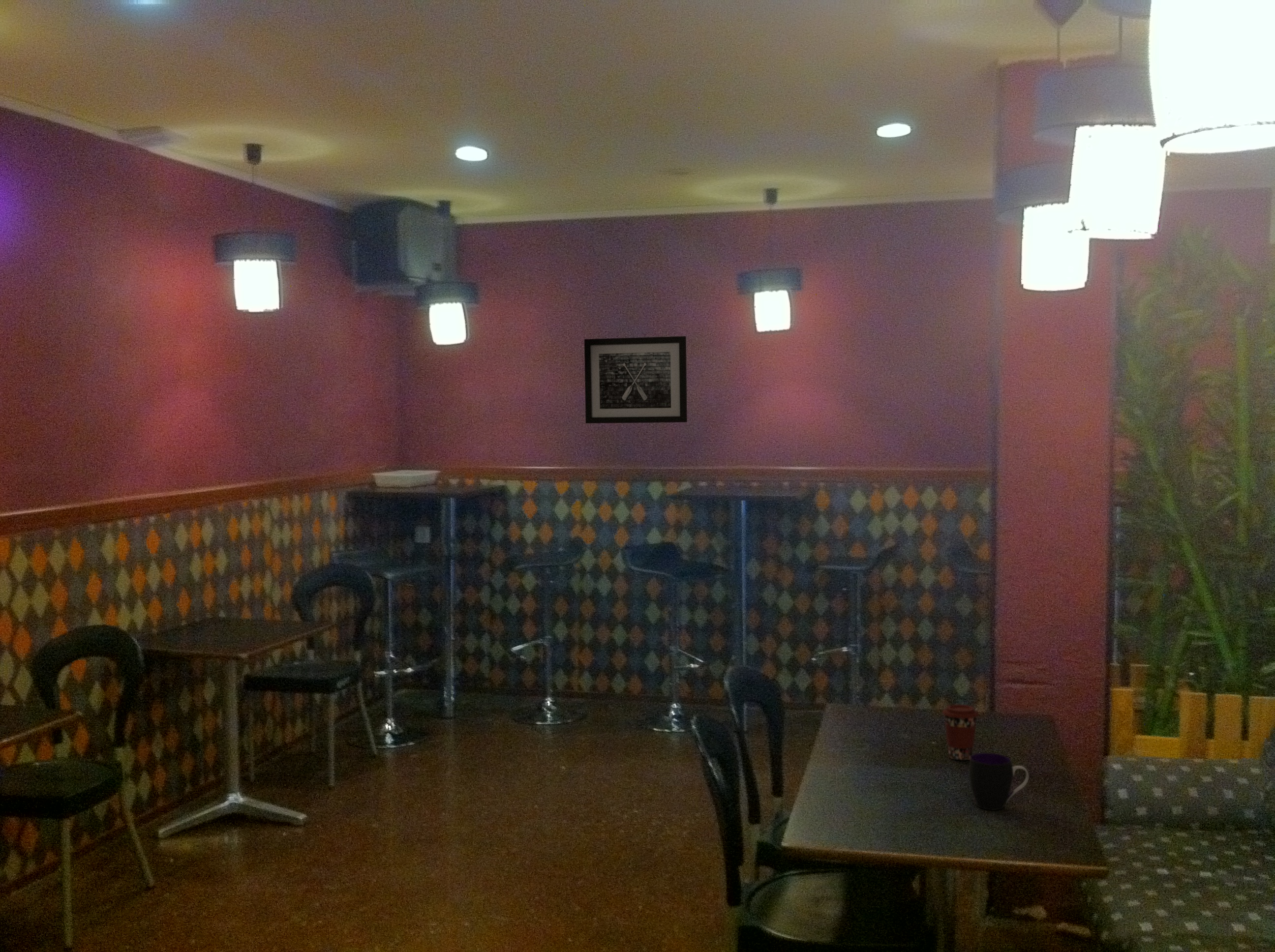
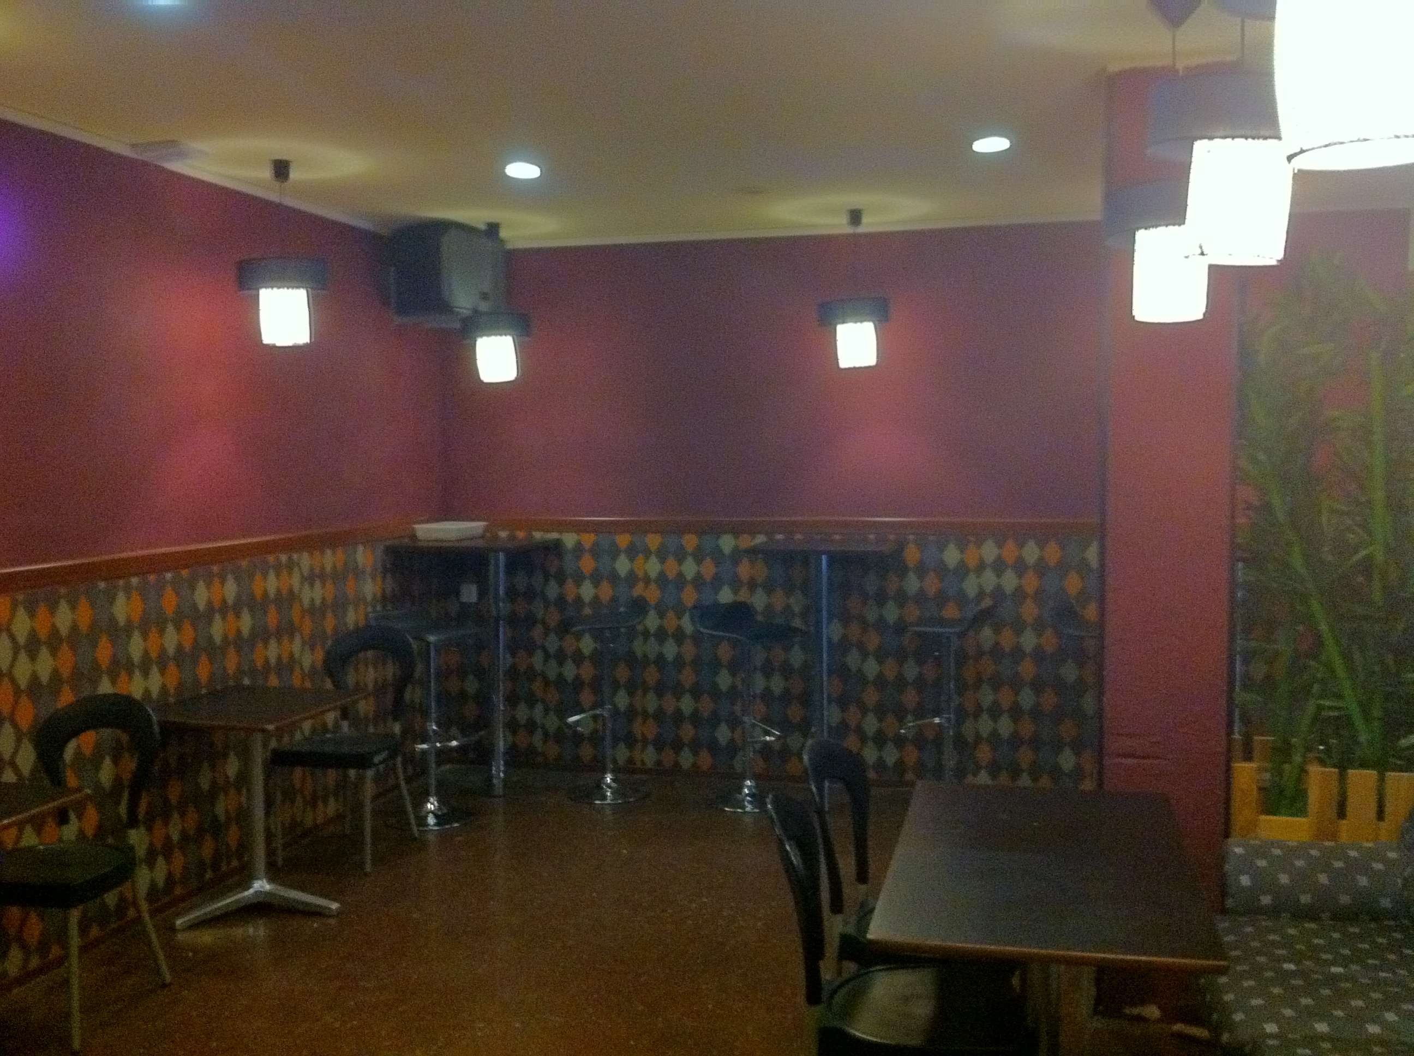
- wall art [584,336,688,424]
- cup [969,753,1029,810]
- coffee cup [942,704,979,761]
